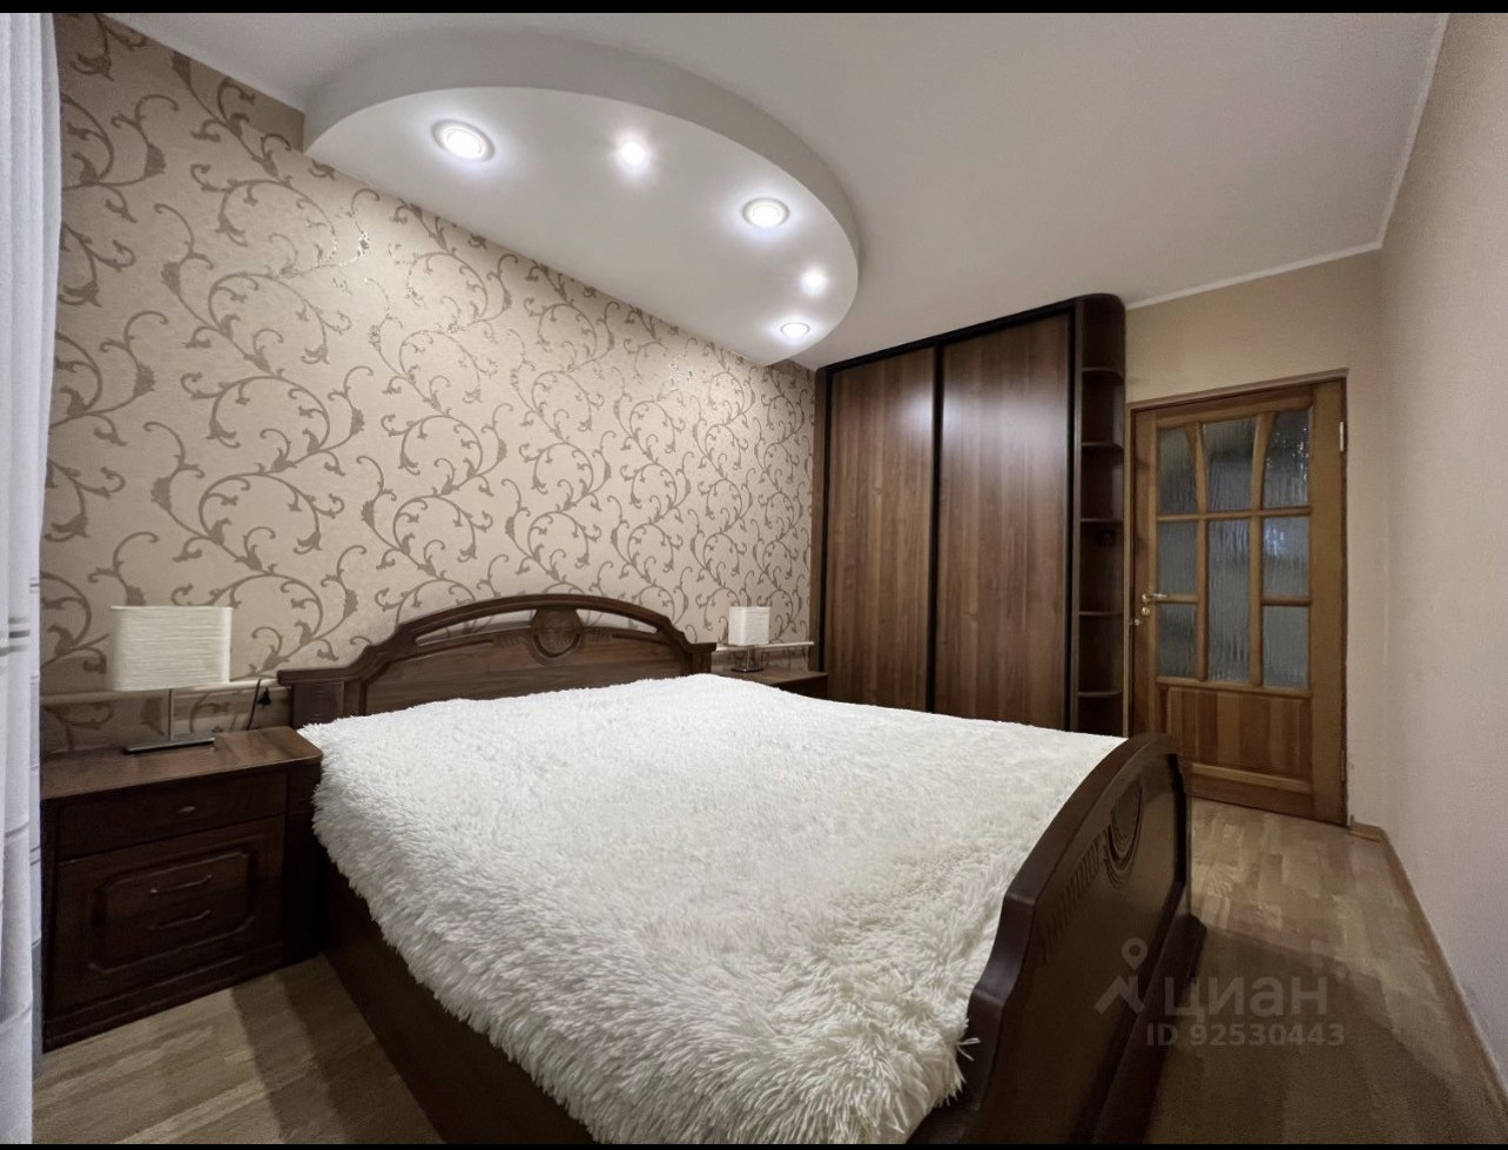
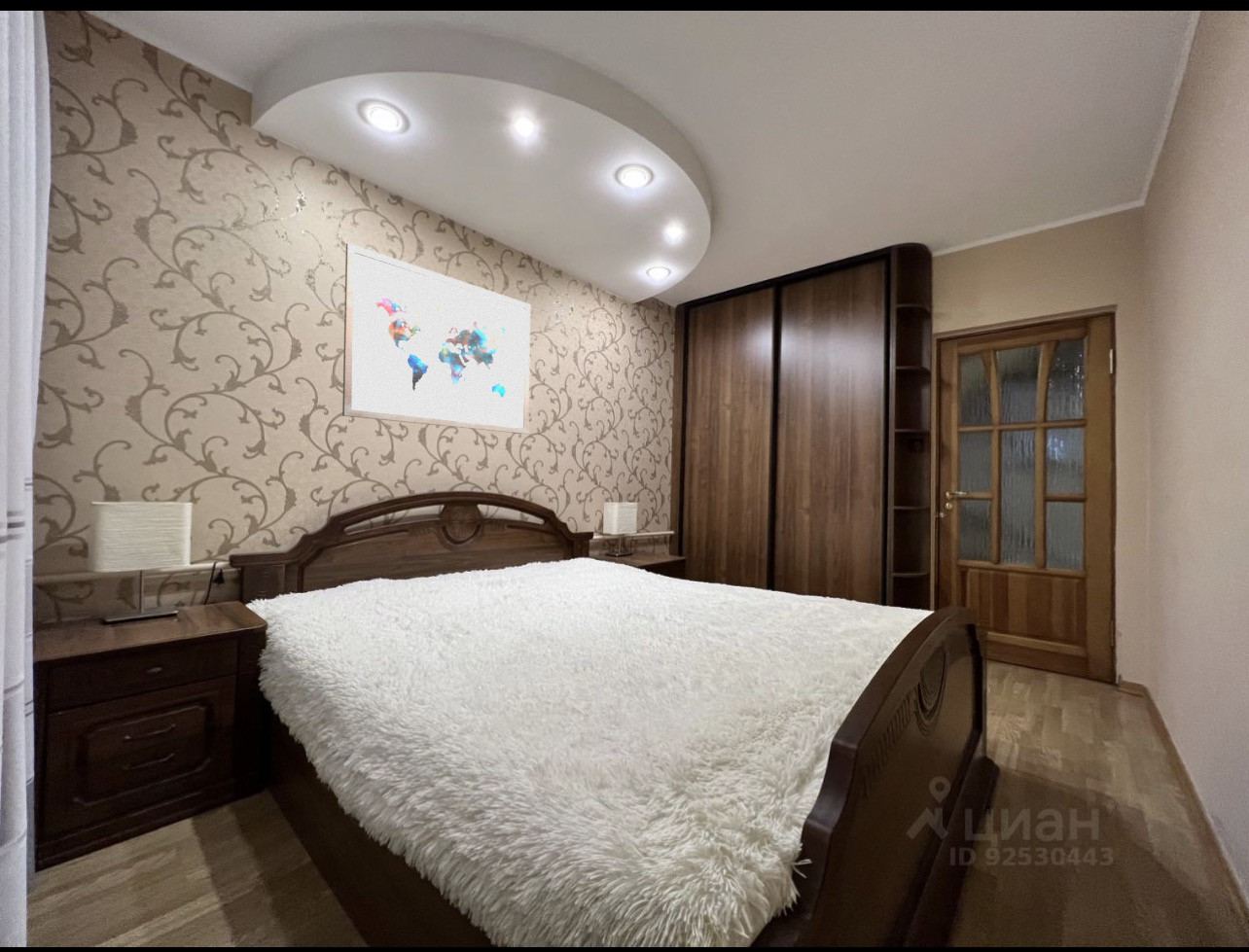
+ wall art [341,242,531,435]
